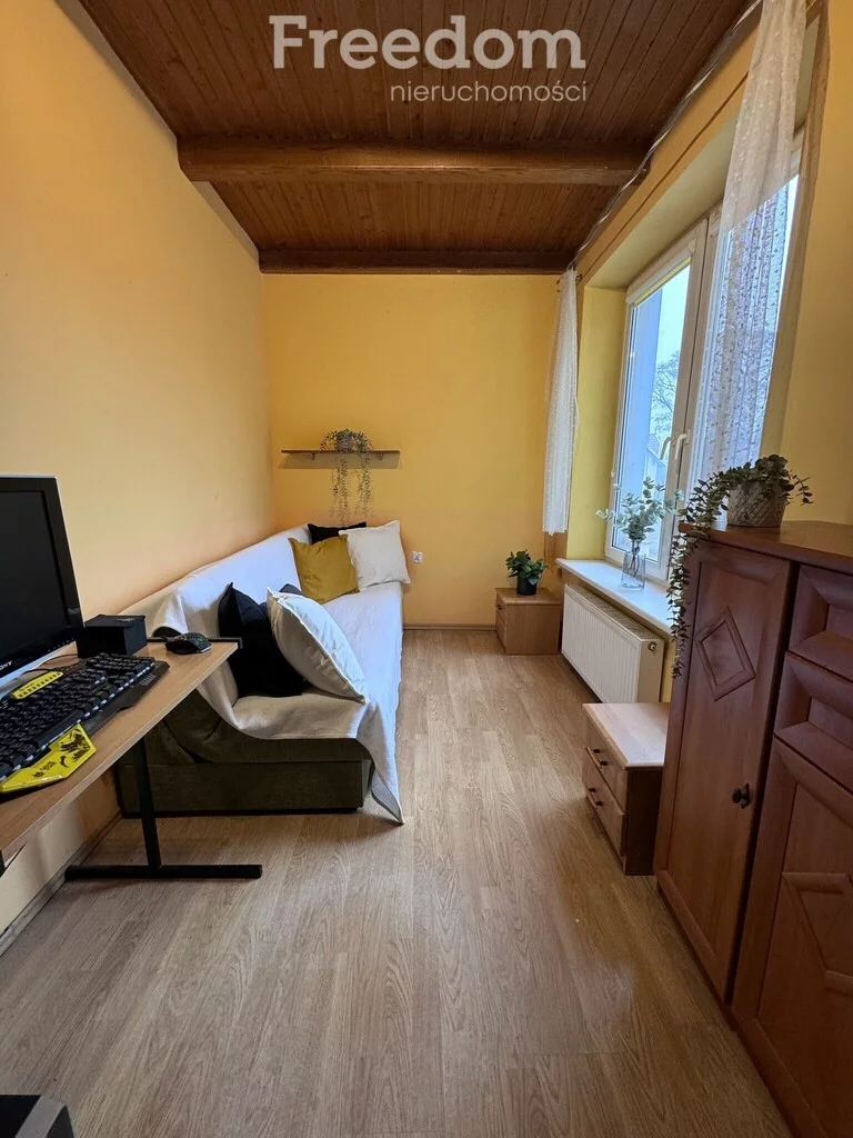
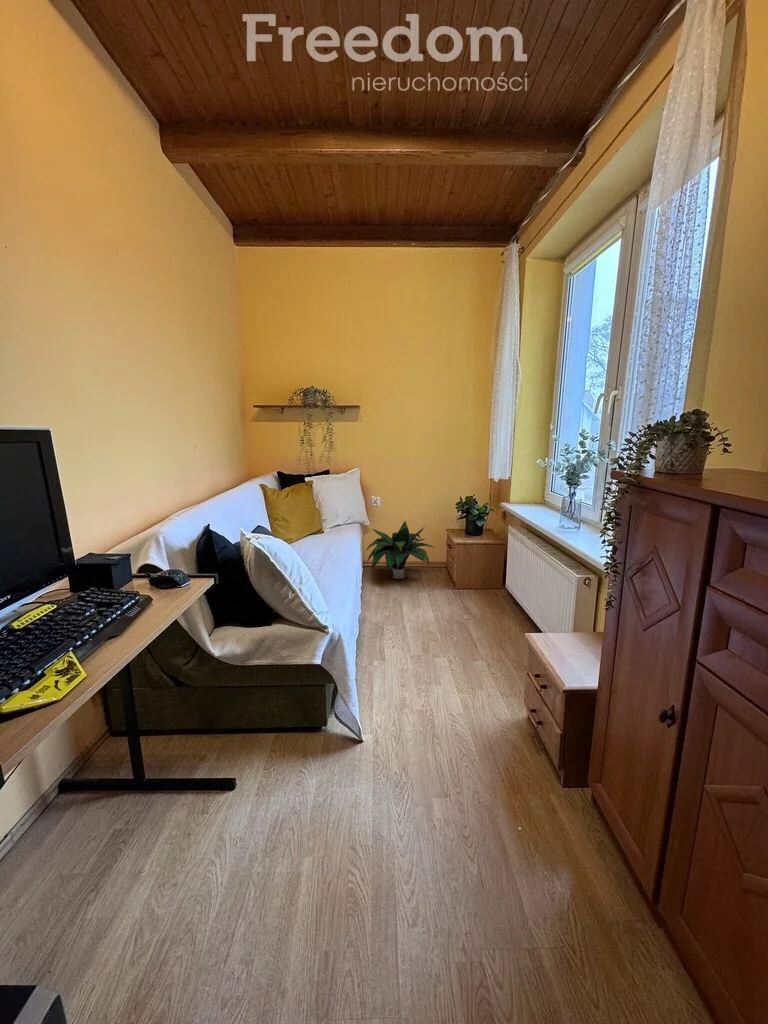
+ potted plant [365,520,434,580]
